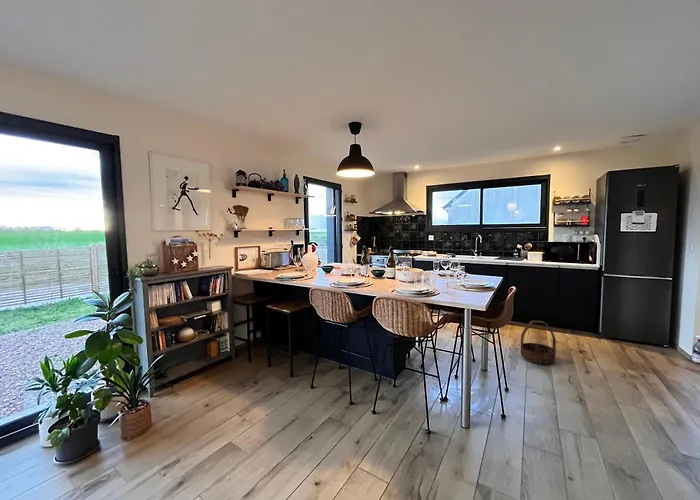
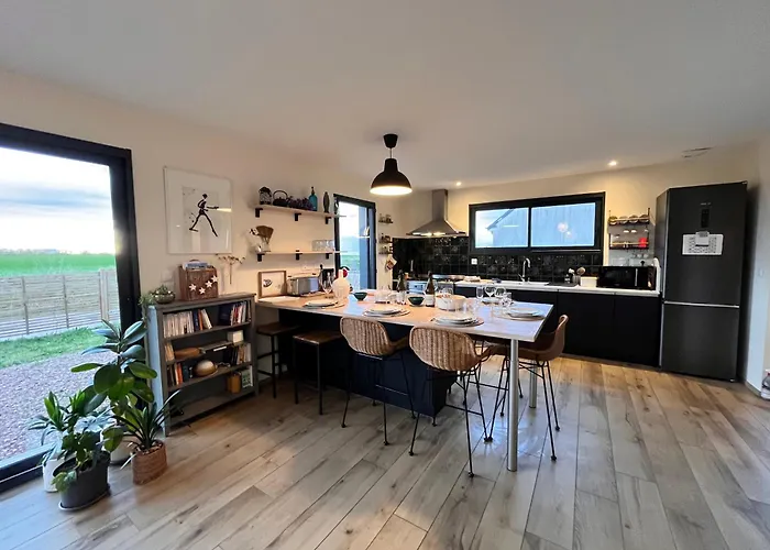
- basket [520,319,557,365]
